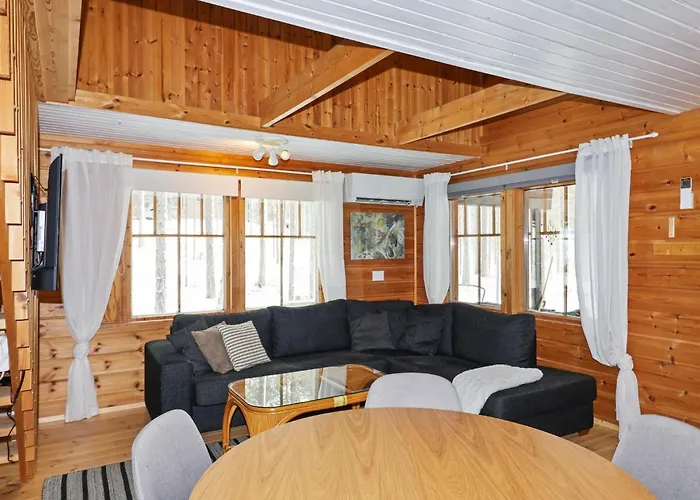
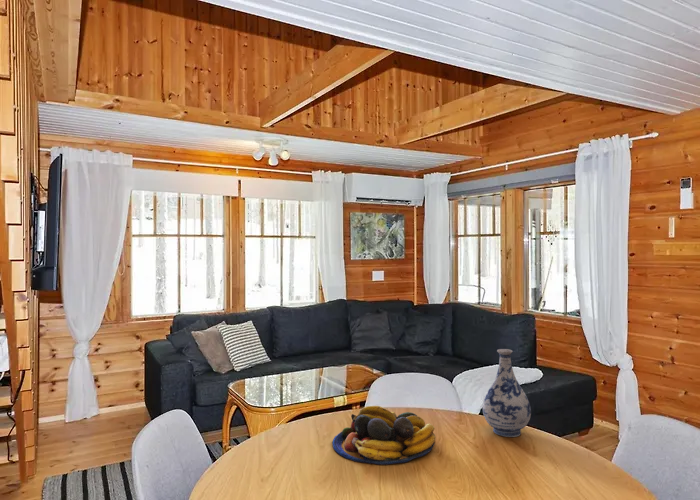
+ vase [482,348,532,438]
+ fruit bowl [332,405,437,465]
